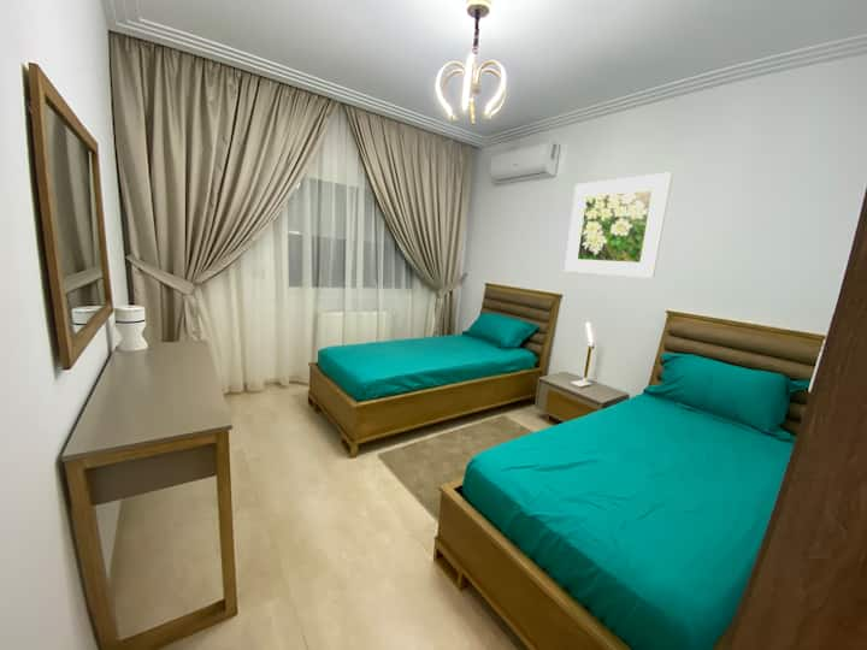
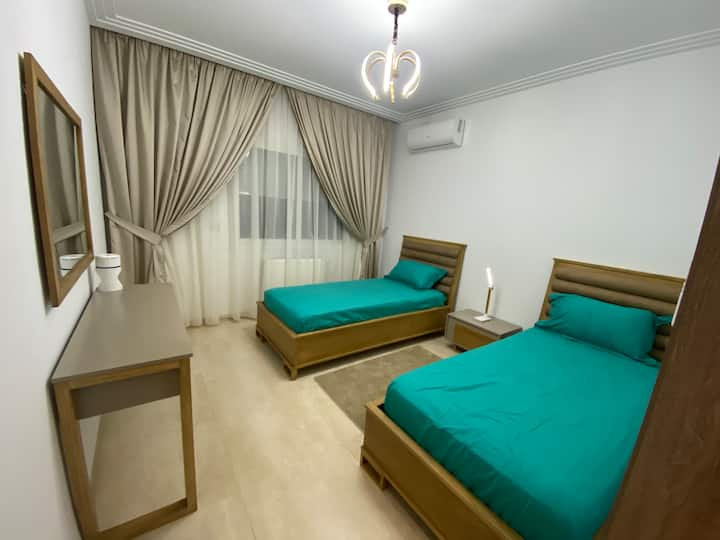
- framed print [564,171,673,279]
